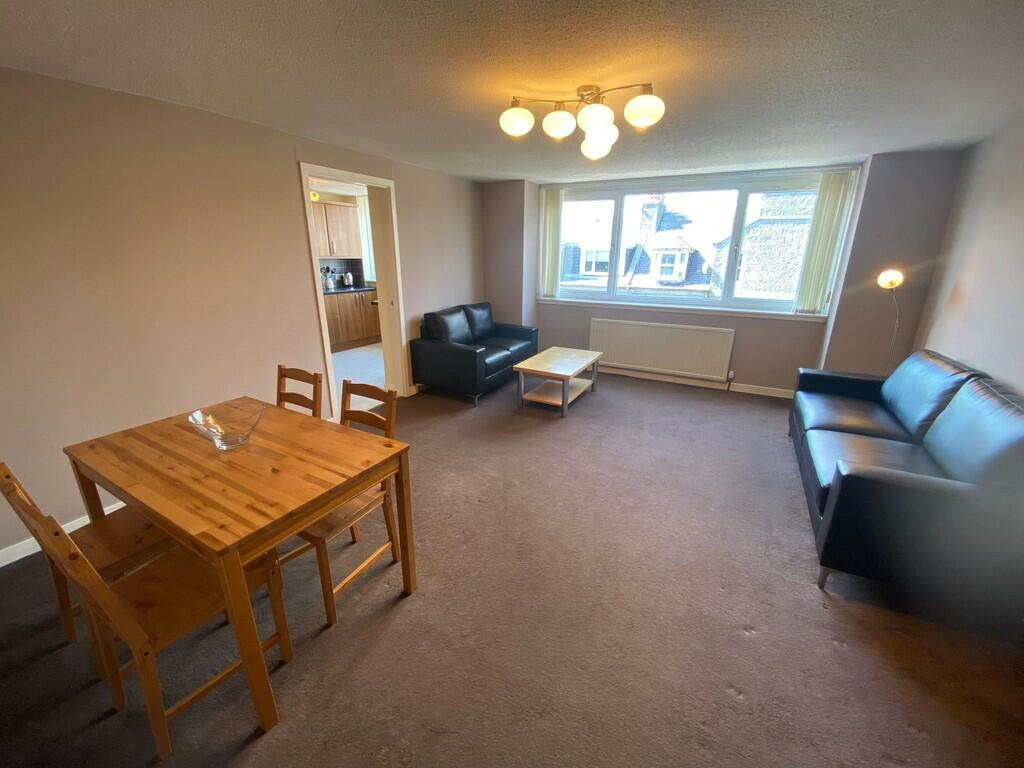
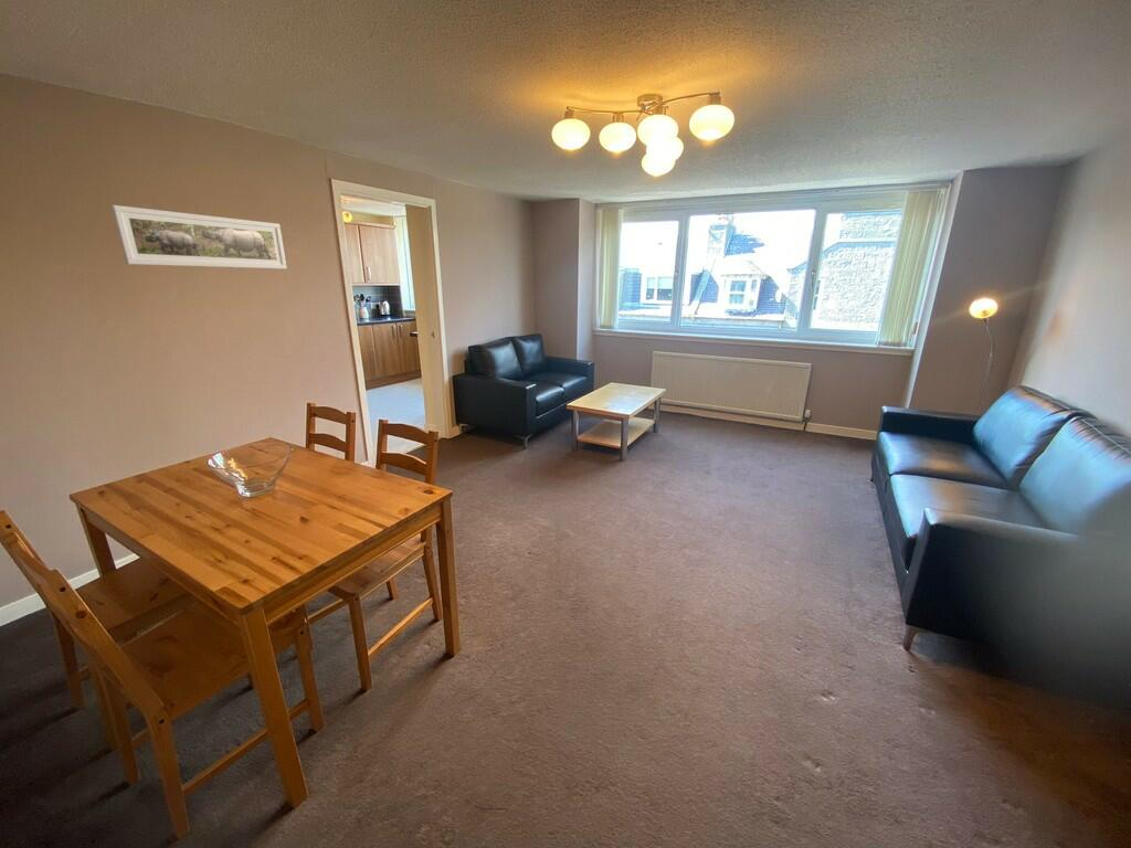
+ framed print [110,204,288,271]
